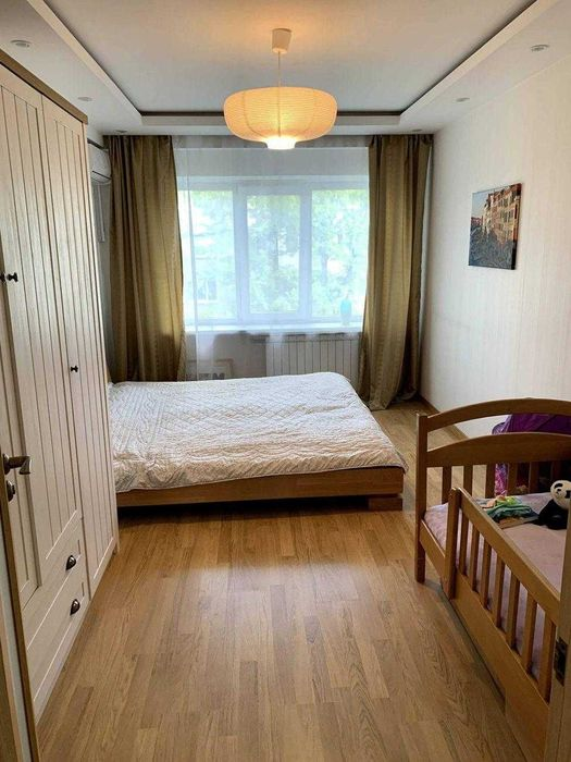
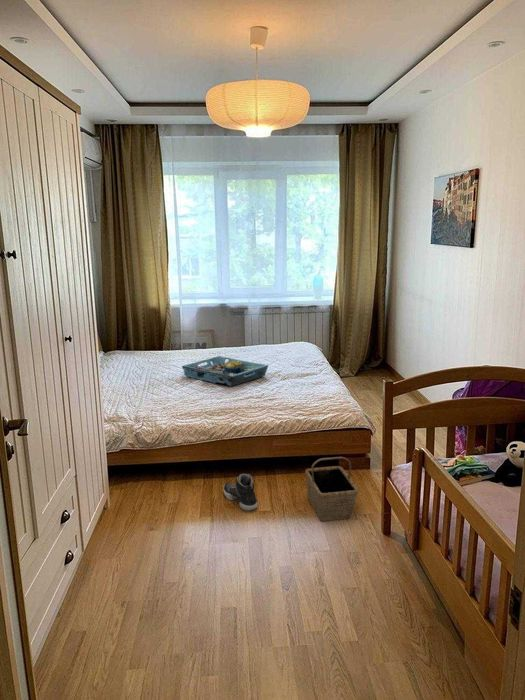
+ basket [304,456,359,522]
+ sneaker [222,473,259,511]
+ serving tray [181,355,269,388]
